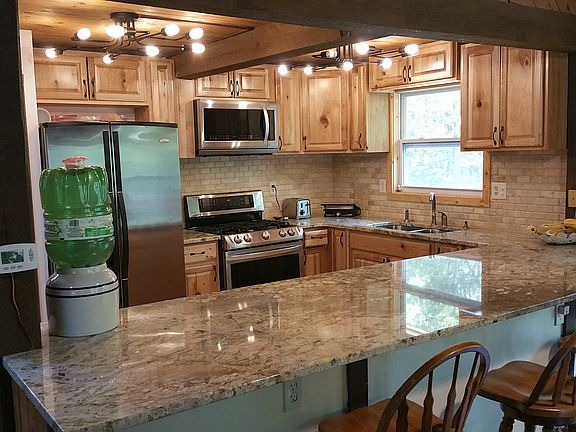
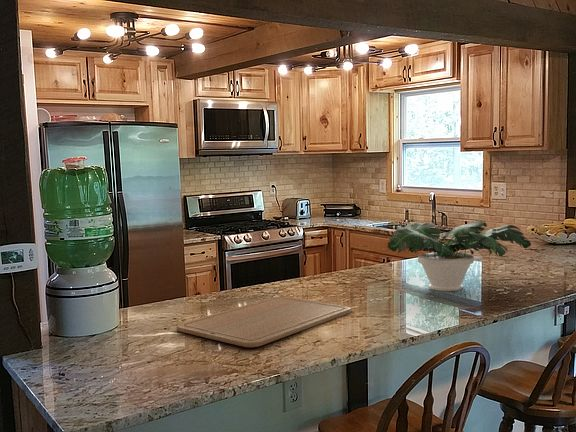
+ potted plant [387,220,532,292]
+ chopping board [175,295,352,348]
